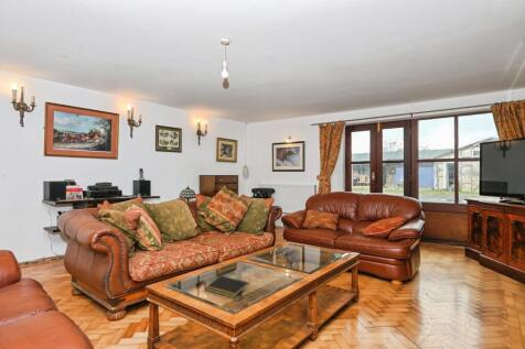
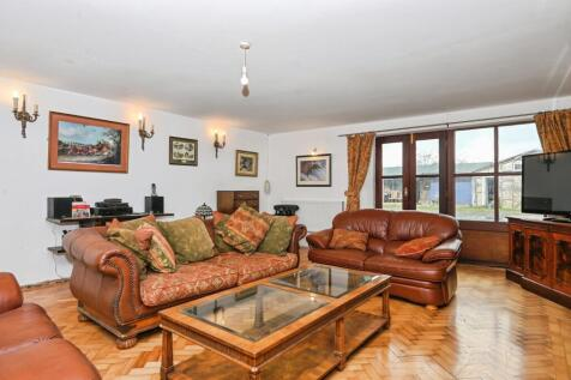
- notepad [203,274,250,298]
